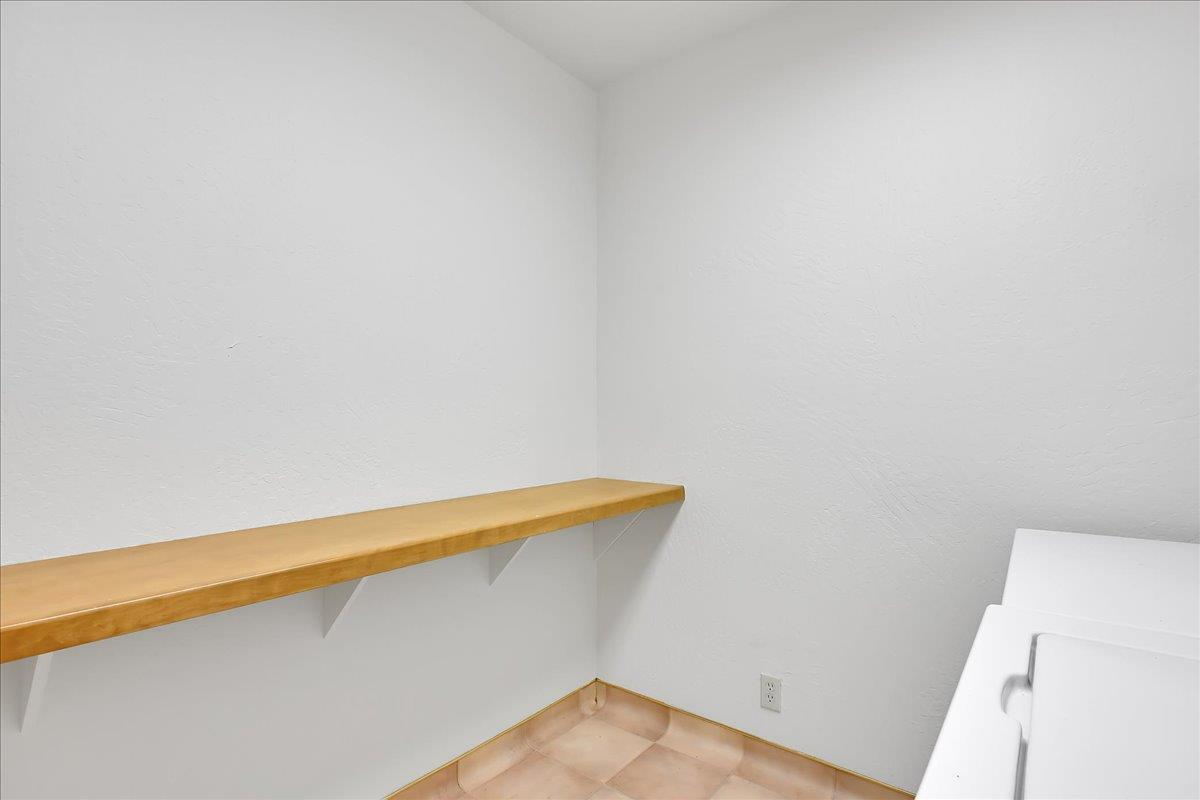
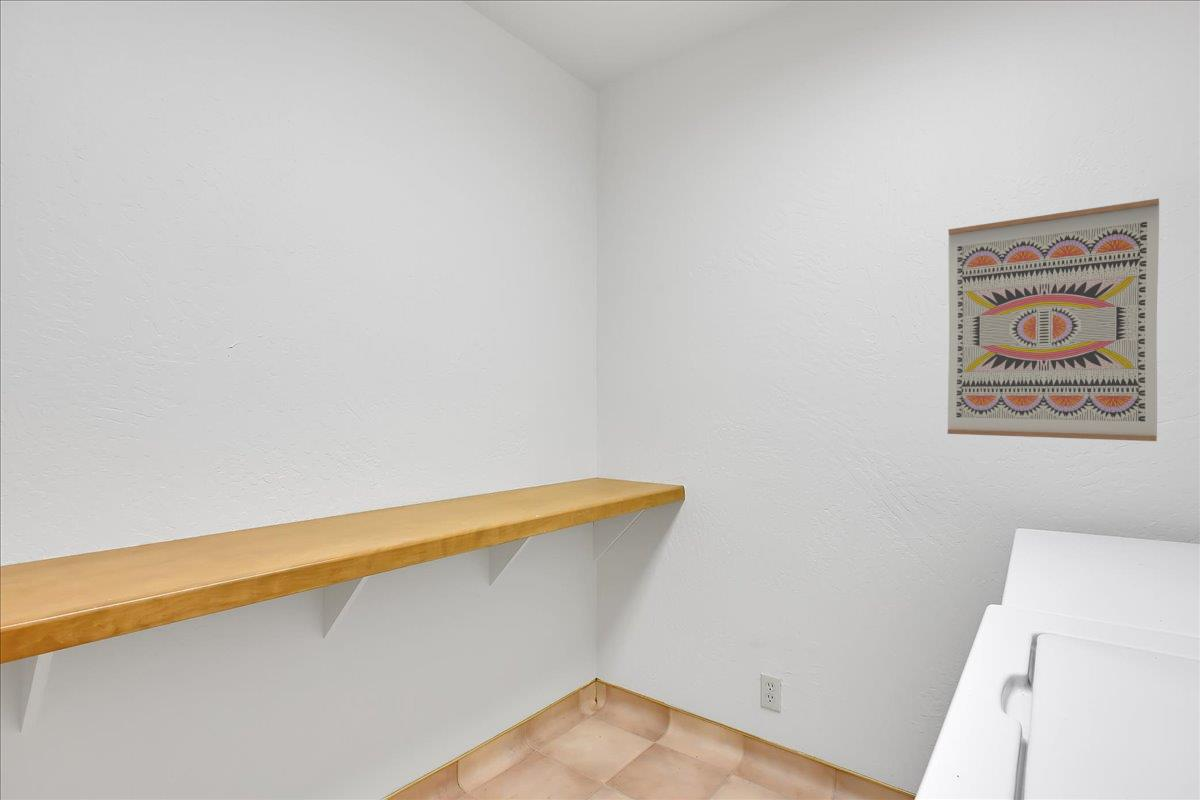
+ wall art [947,197,1160,442]
